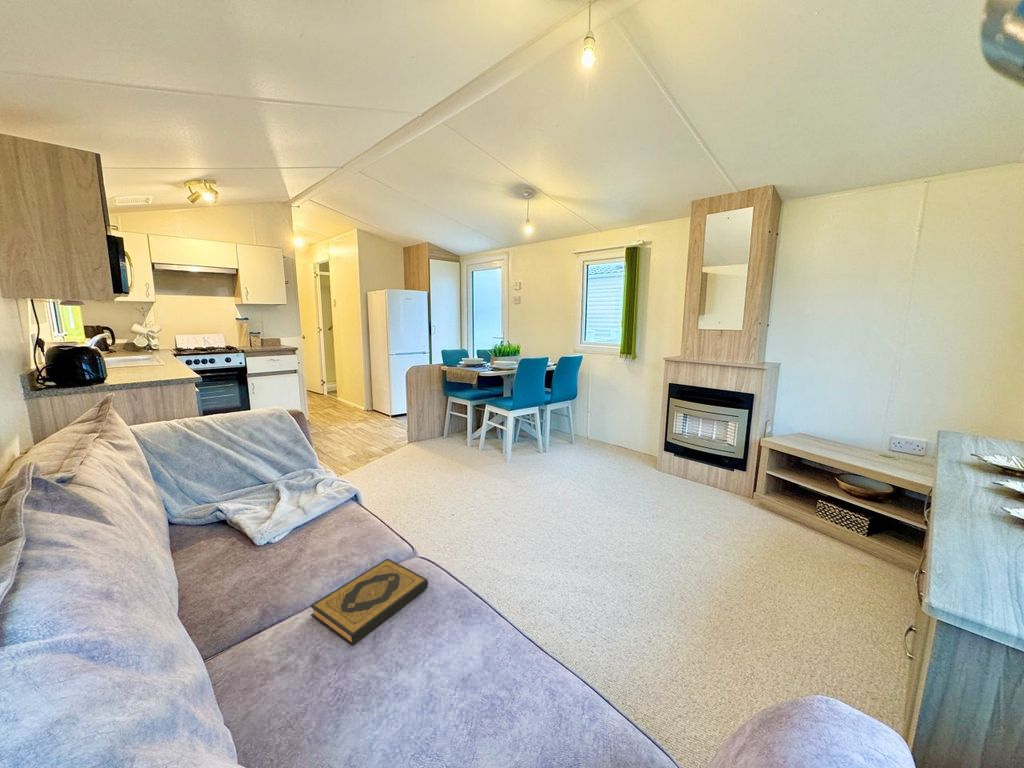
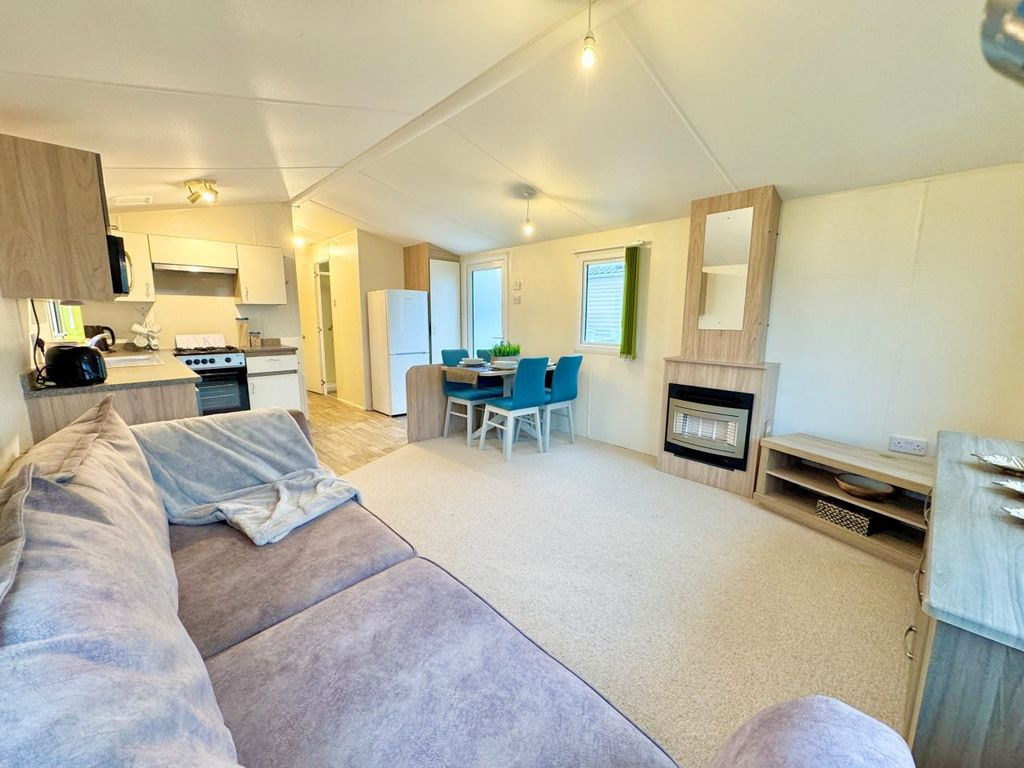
- hardback book [309,558,429,646]
